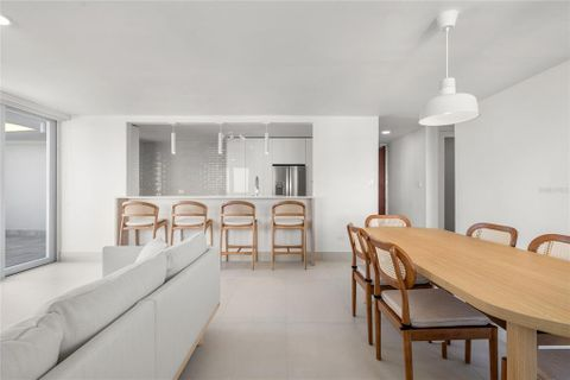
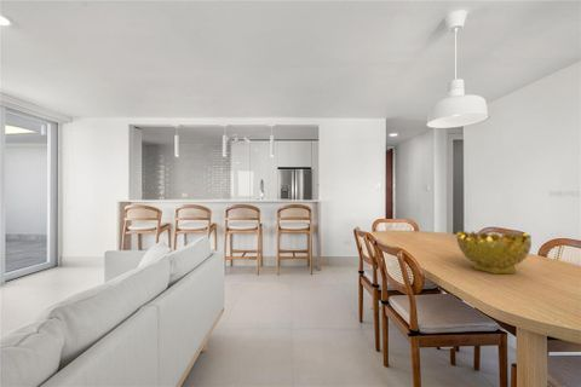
+ decorative bowl [455,230,533,276]
